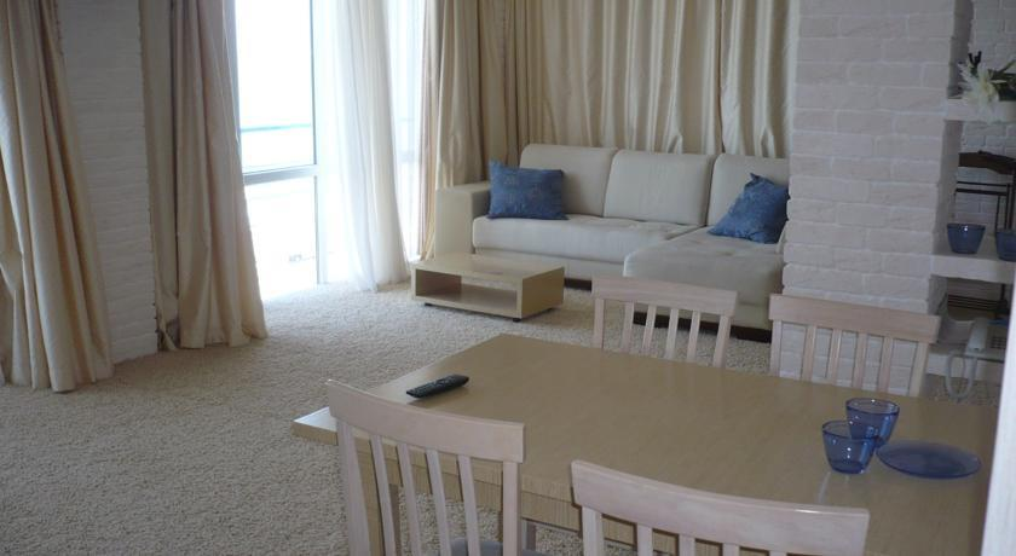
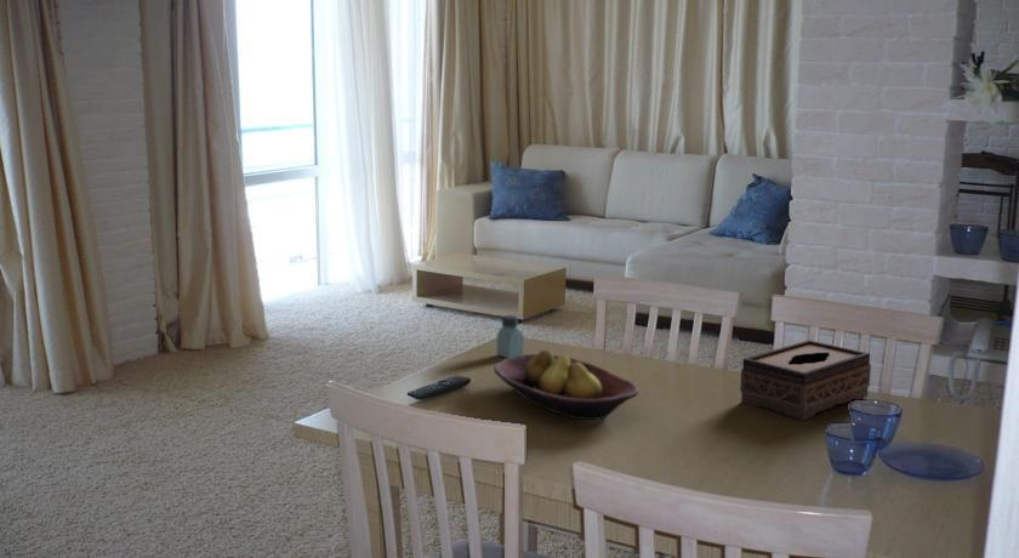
+ tissue box [739,338,872,421]
+ saltshaker [496,314,524,359]
+ fruit bowl [493,348,641,421]
